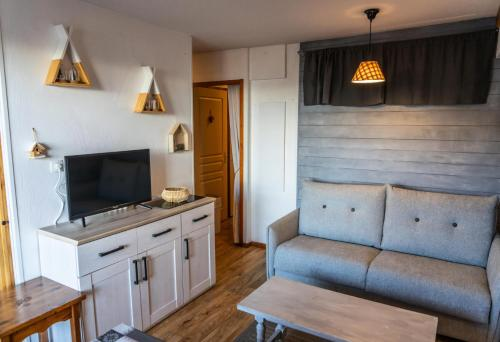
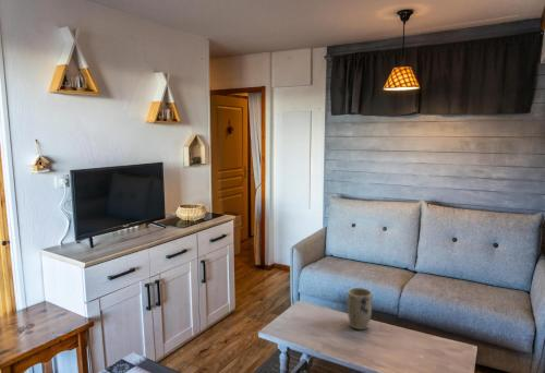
+ plant pot [347,287,374,330]
